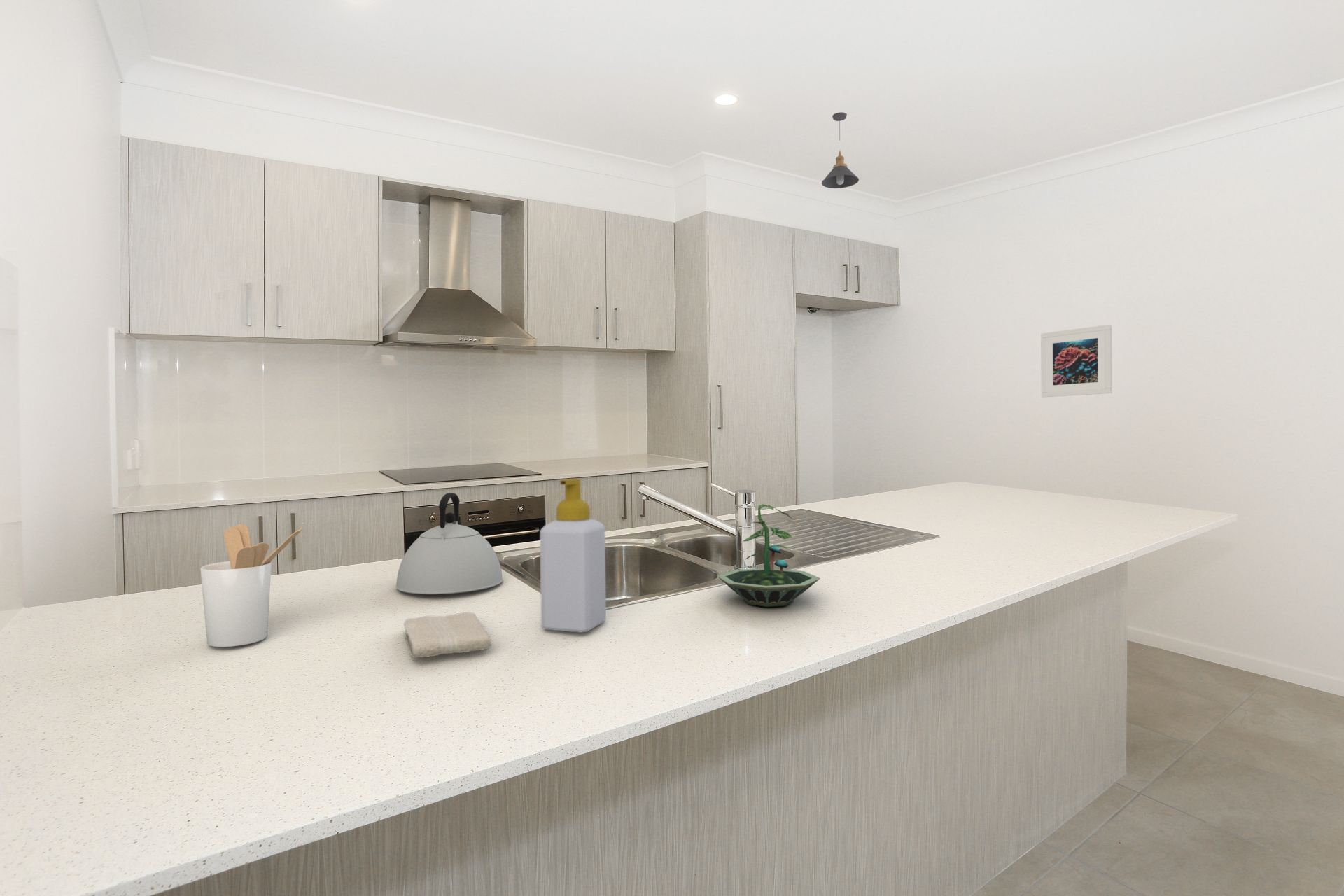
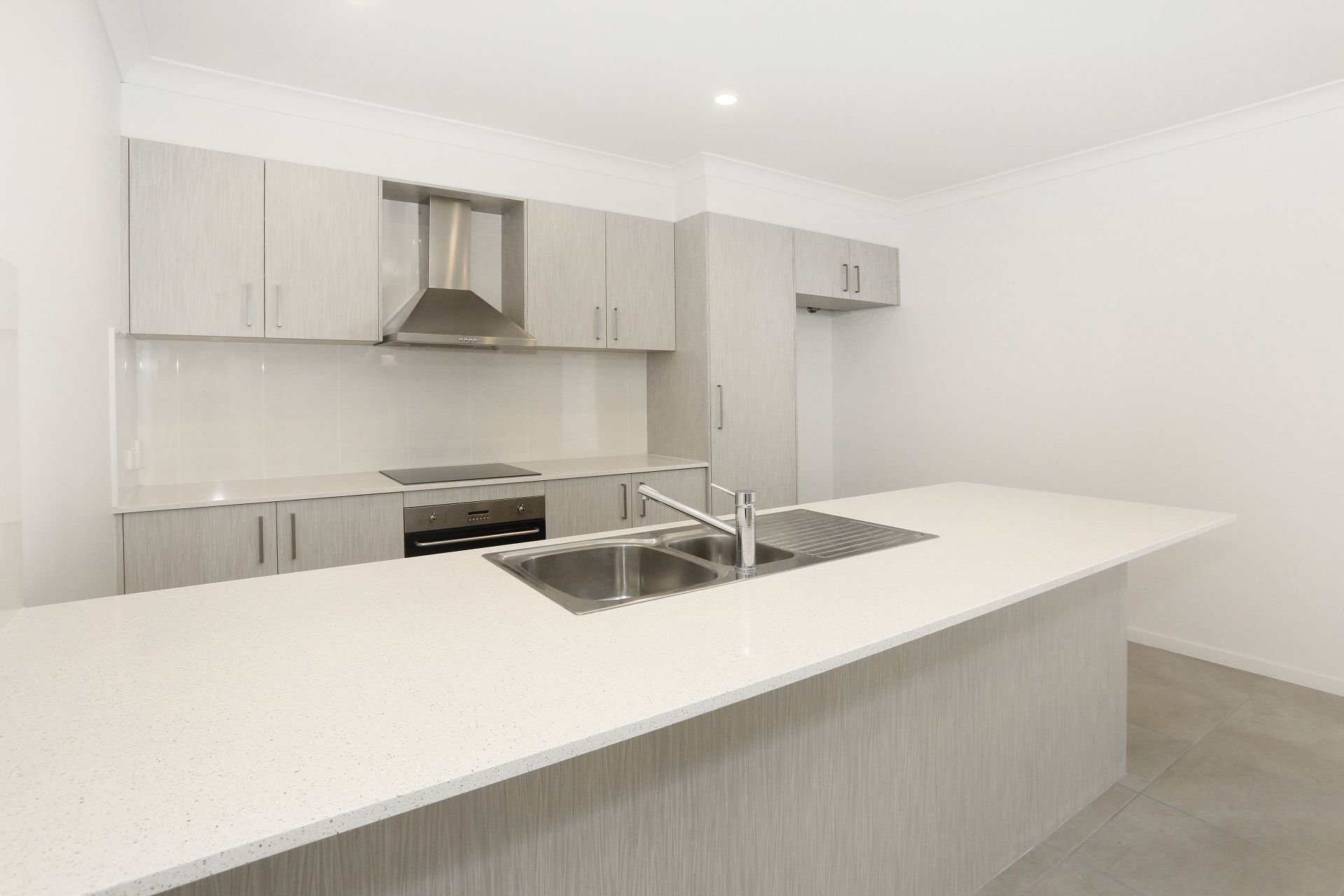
- washcloth [403,612,493,659]
- pendant light [821,111,860,189]
- kettle [395,492,504,595]
- terrarium [717,503,821,608]
- soap bottle [540,478,607,633]
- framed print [1040,324,1113,398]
- utensil holder [200,524,303,647]
